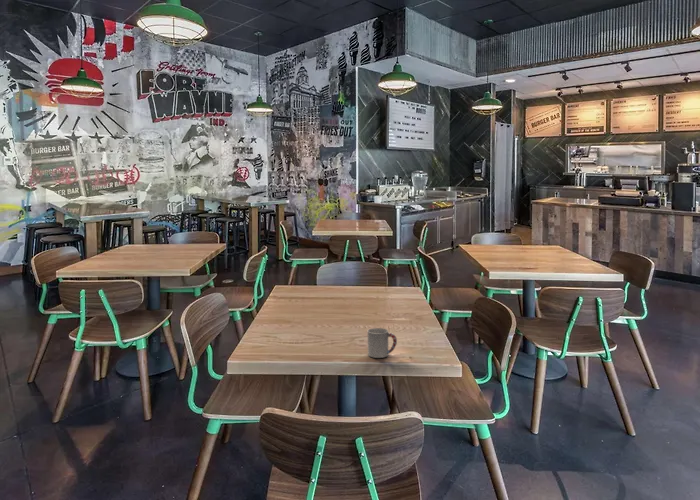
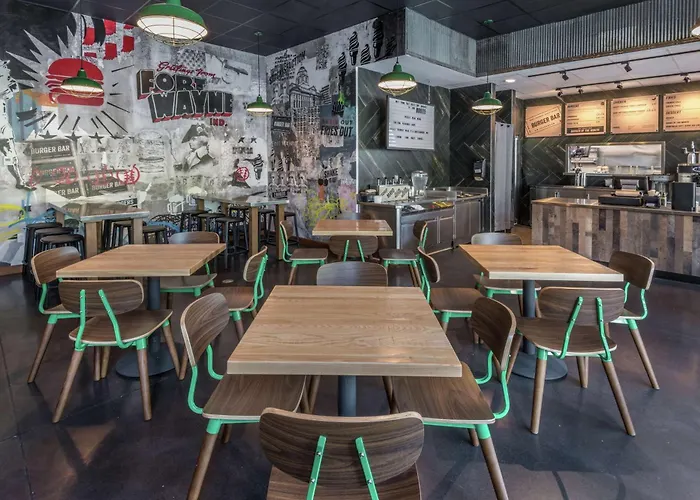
- cup [367,327,398,359]
